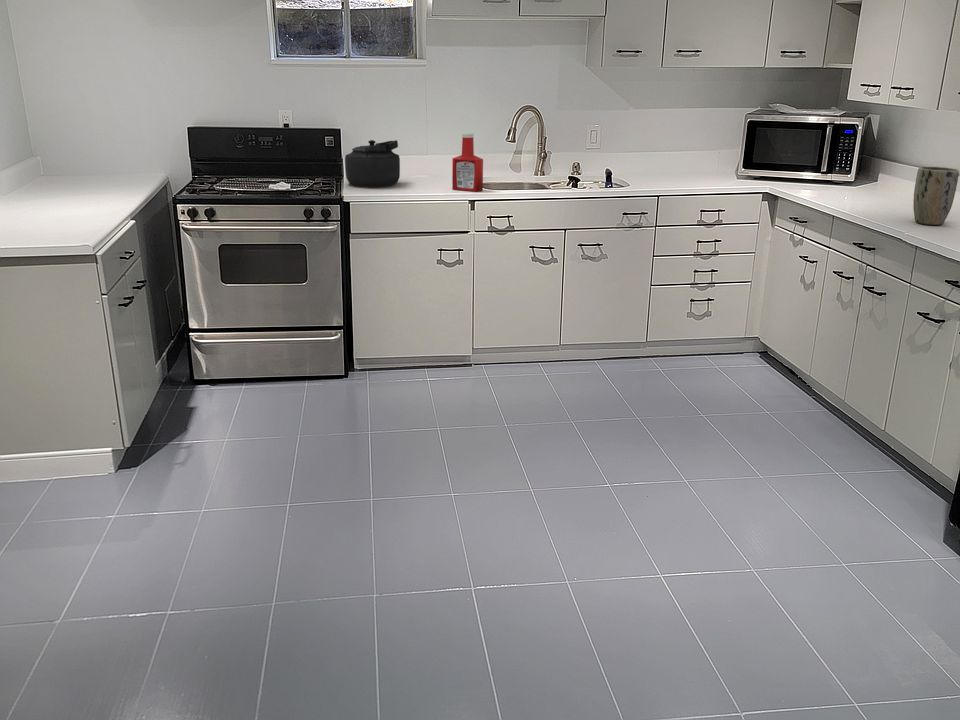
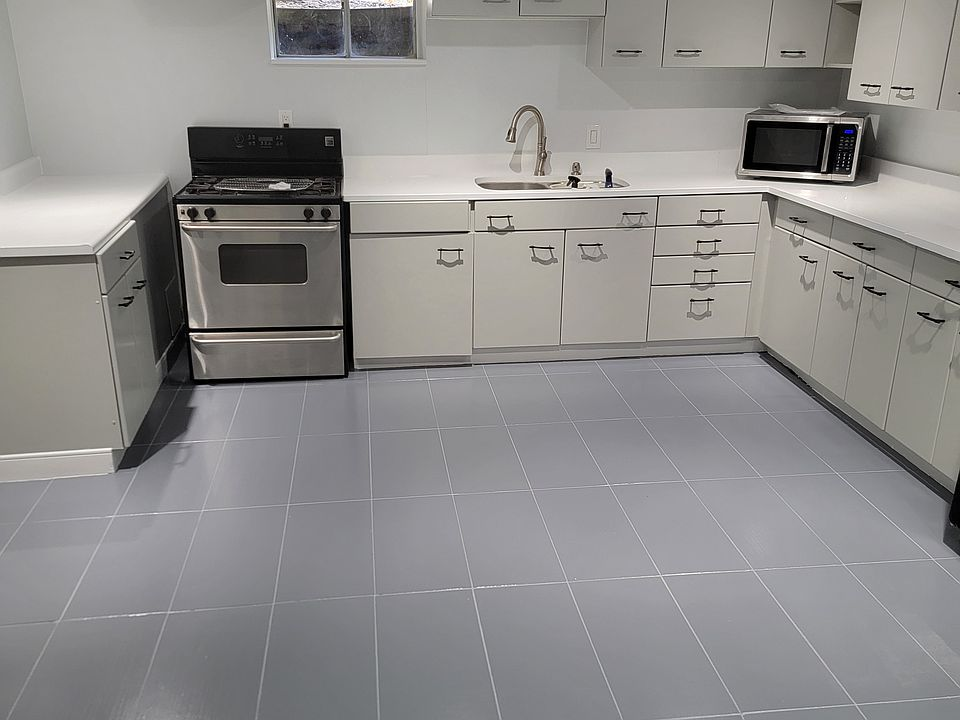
- kettle [344,139,401,187]
- soap bottle [451,132,484,192]
- plant pot [912,166,960,226]
